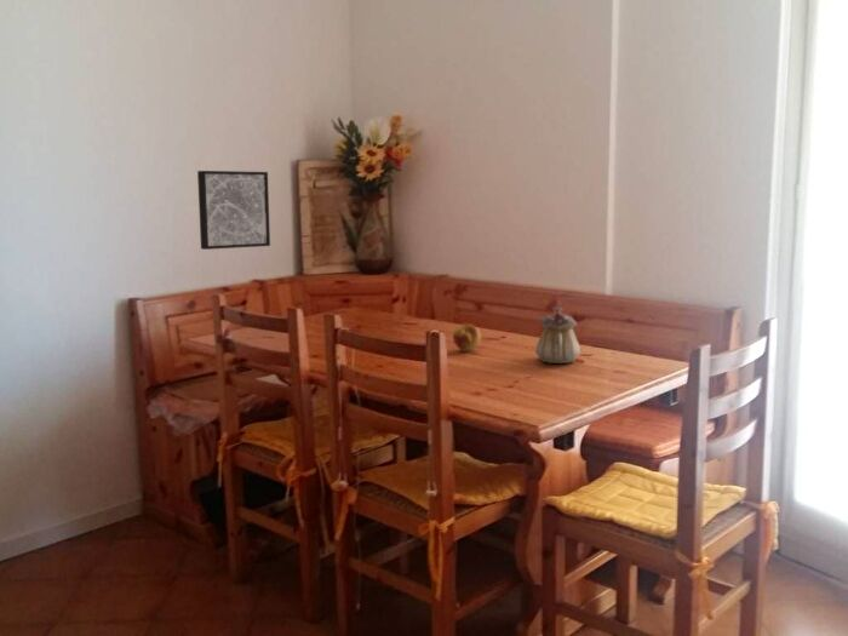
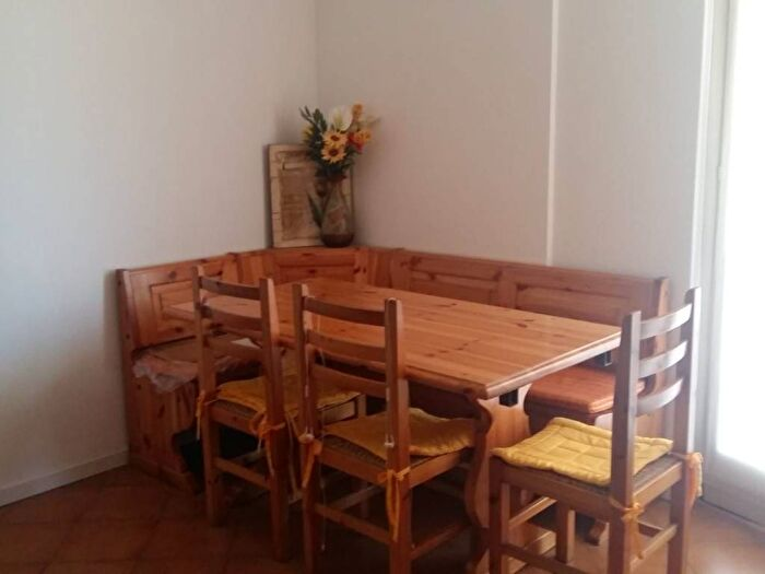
- fruit [452,322,482,353]
- wall art [196,170,271,251]
- teapot [534,305,581,365]
